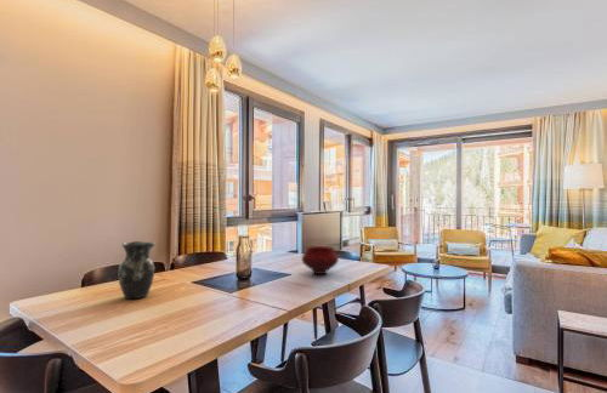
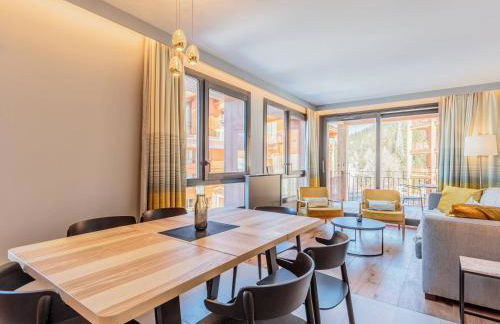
- vase [117,240,157,300]
- bowl [300,245,340,275]
